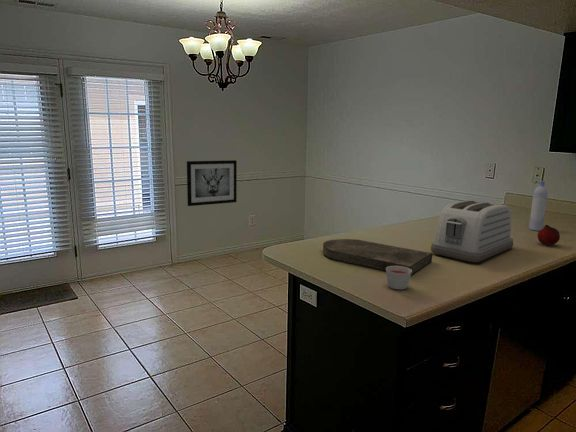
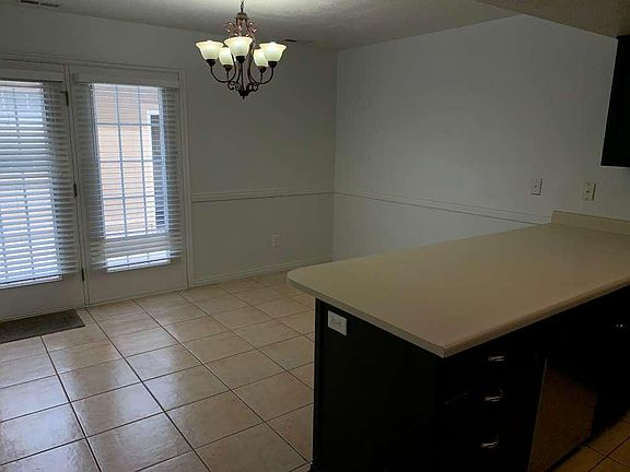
- wall art [186,159,238,207]
- fruit [537,224,561,246]
- cutting board [322,238,433,276]
- toaster [430,199,514,263]
- bottle [528,180,549,232]
- candle [385,266,412,290]
